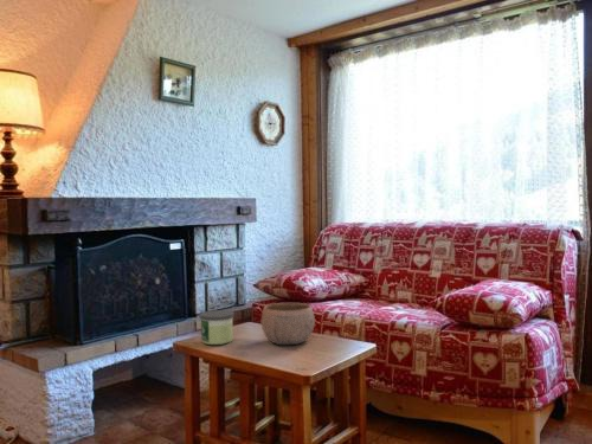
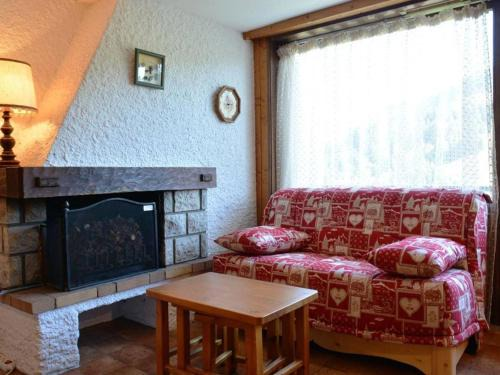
- candle [198,309,236,346]
- bowl [260,302,316,346]
